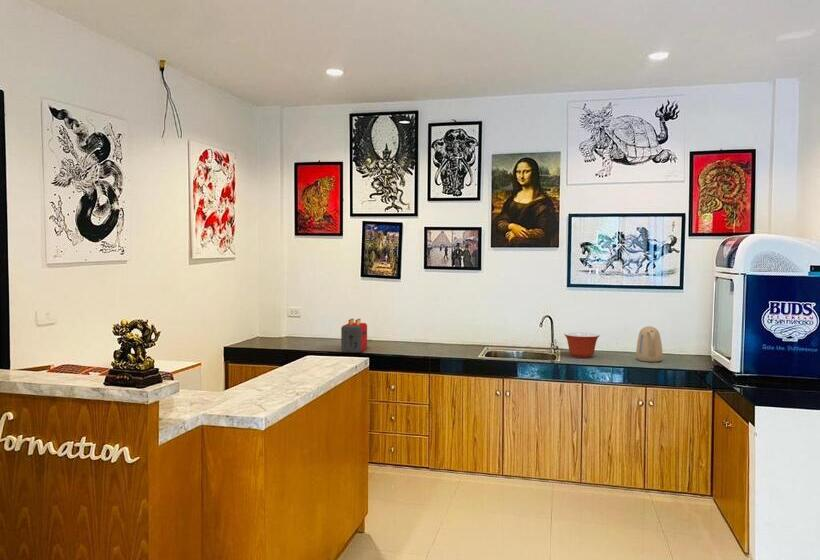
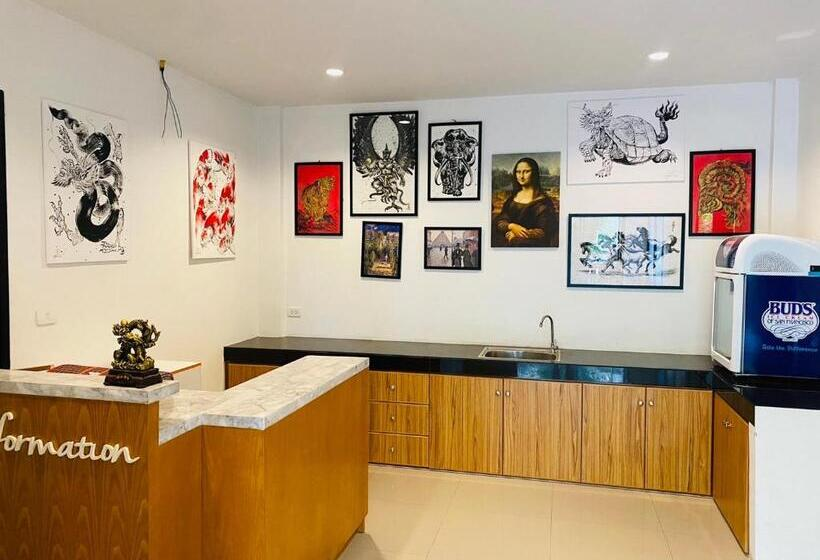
- kettle [635,325,664,363]
- toaster [340,318,368,354]
- mixing bowl [563,332,601,359]
